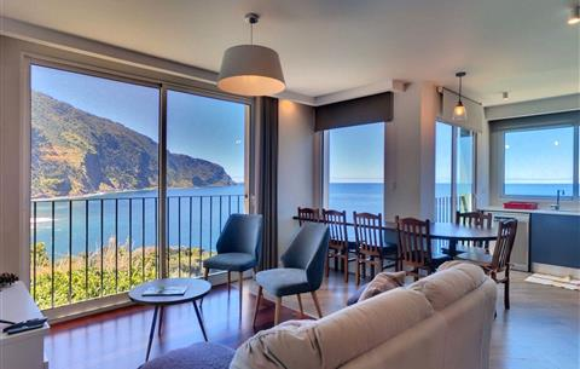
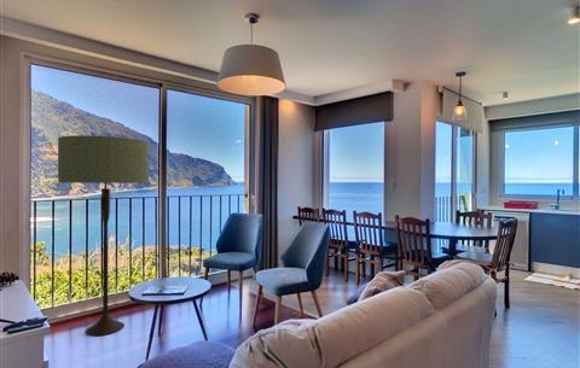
+ floor lamp [57,134,150,337]
